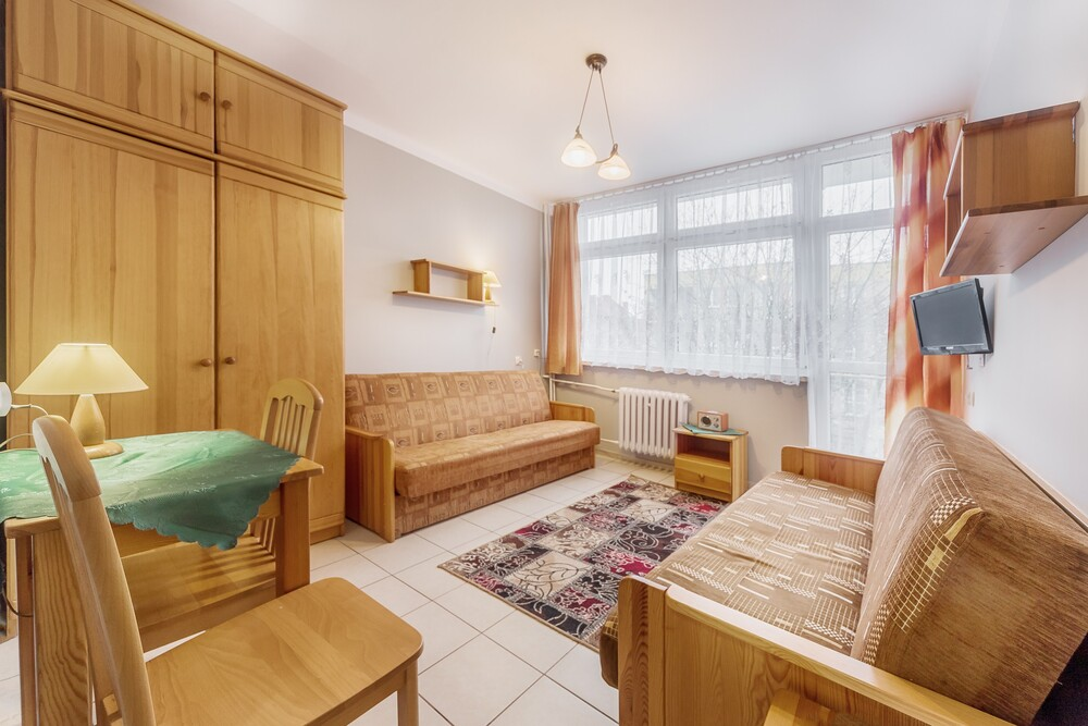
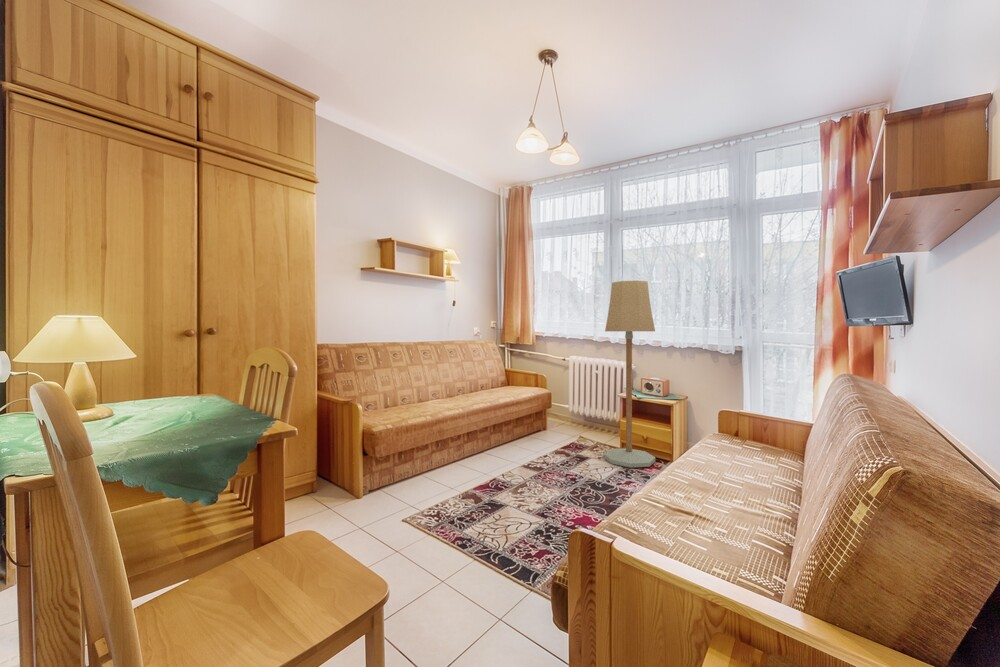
+ floor lamp [602,279,656,469]
